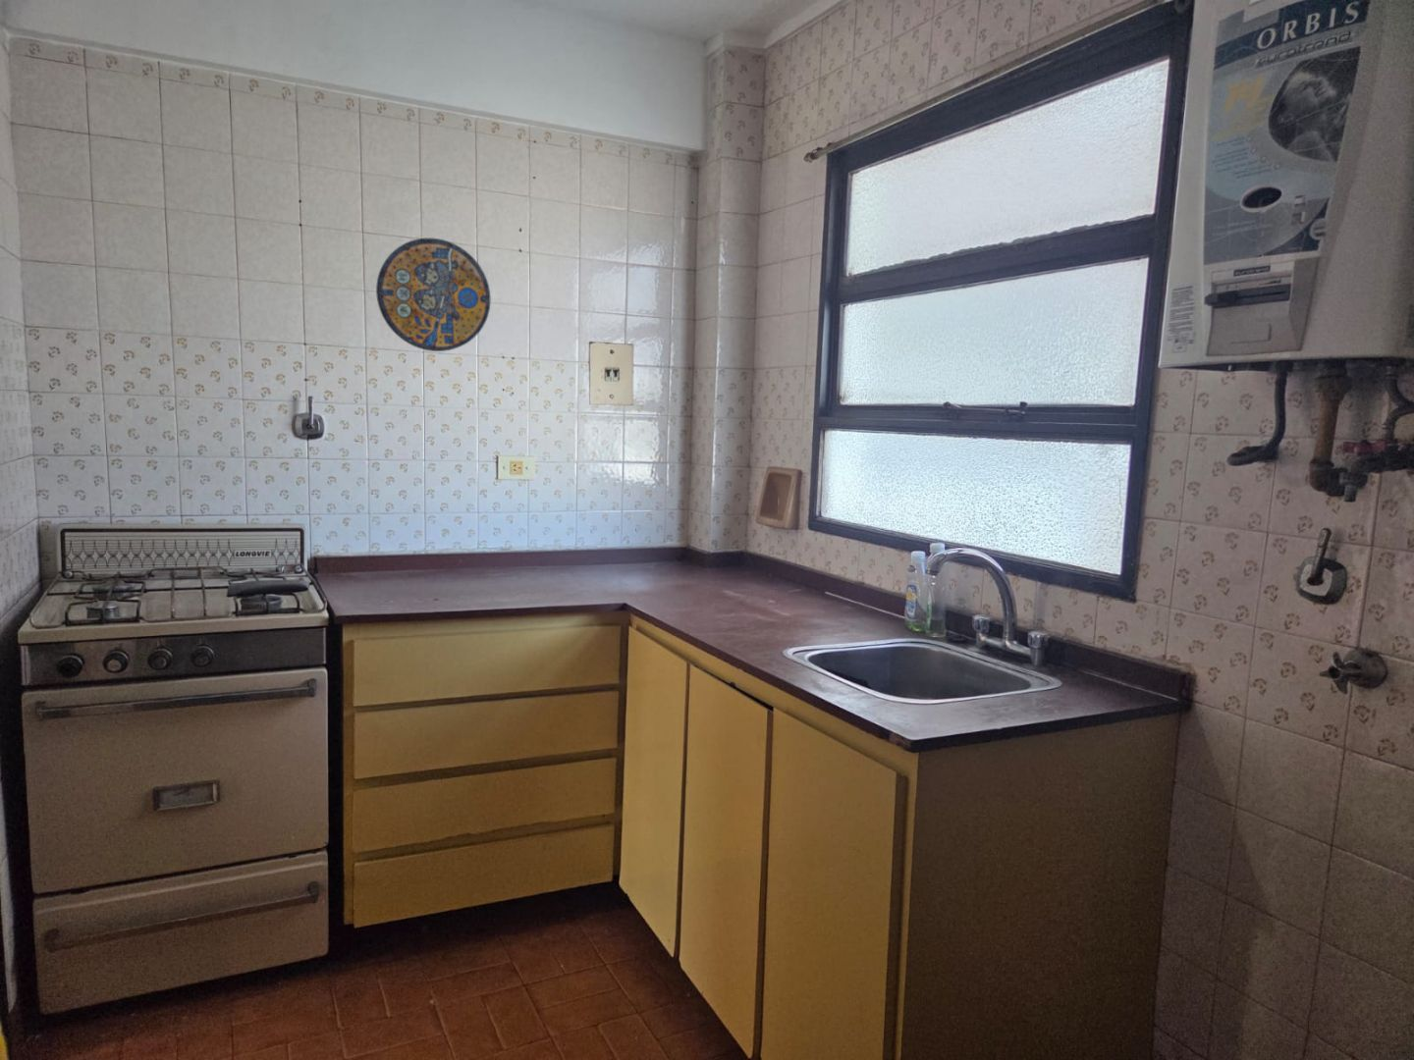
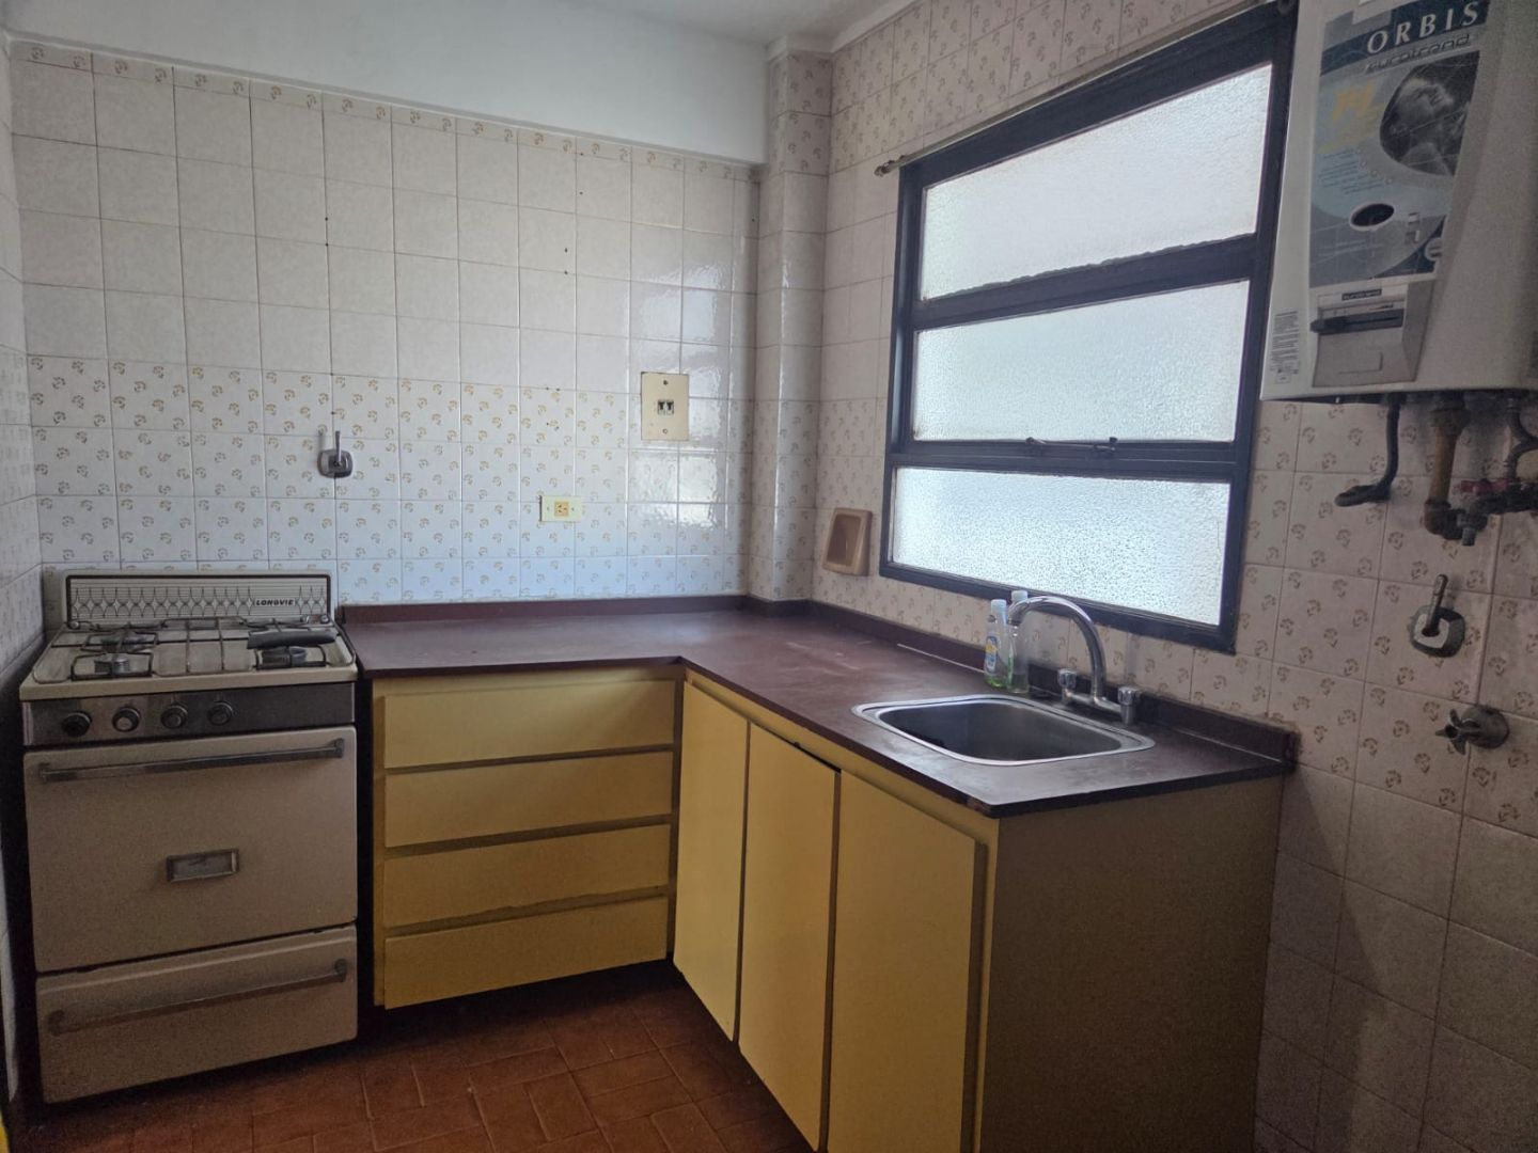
- manhole cover [375,237,491,352]
